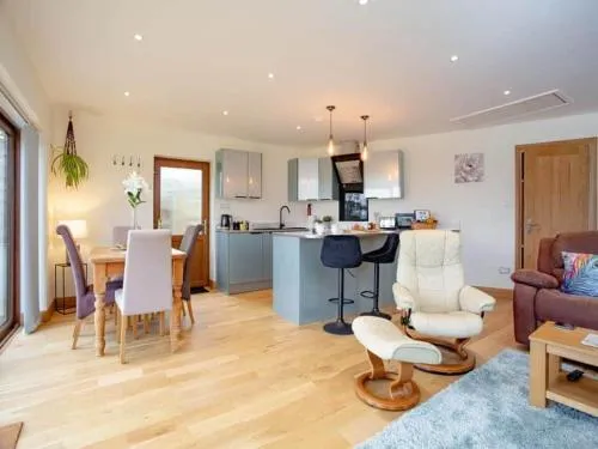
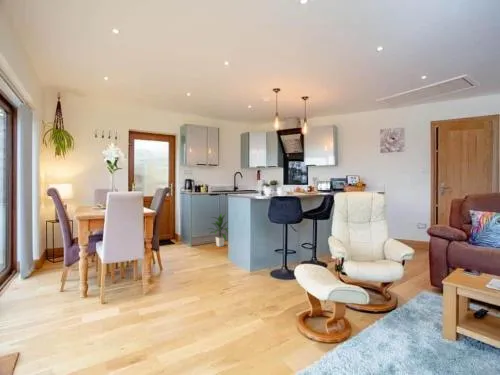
+ indoor plant [207,212,229,248]
